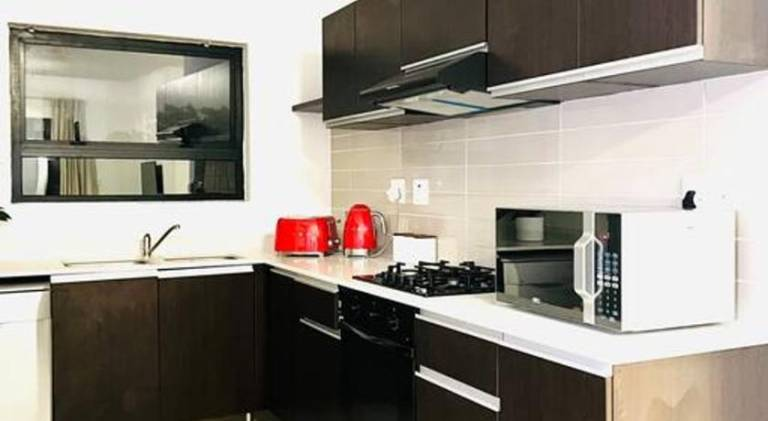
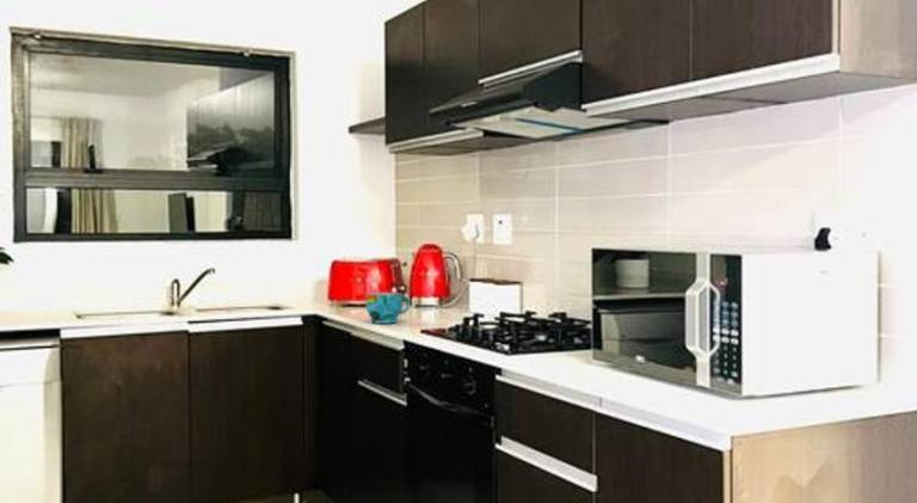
+ cup [364,292,411,325]
